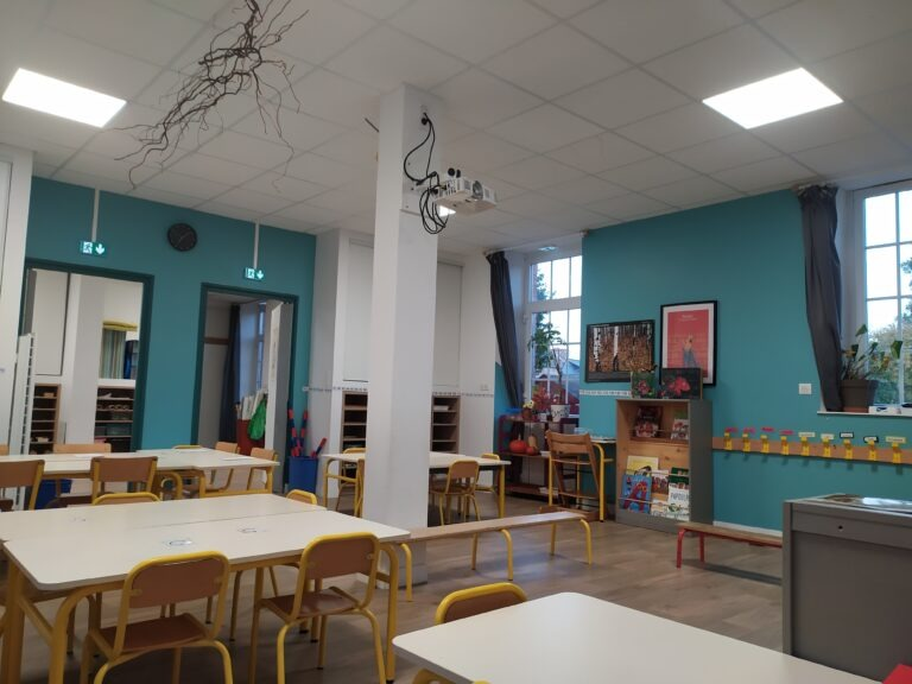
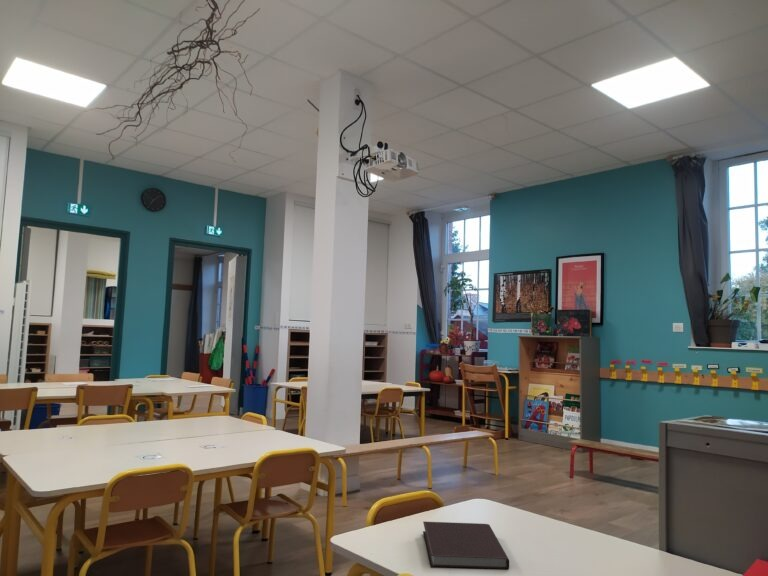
+ notebook [422,521,510,571]
